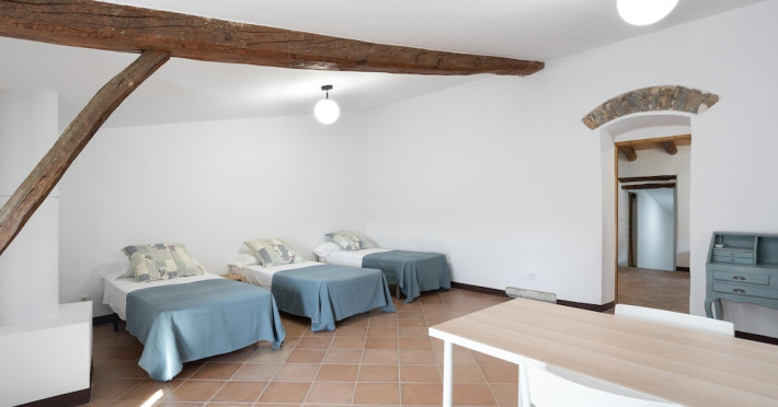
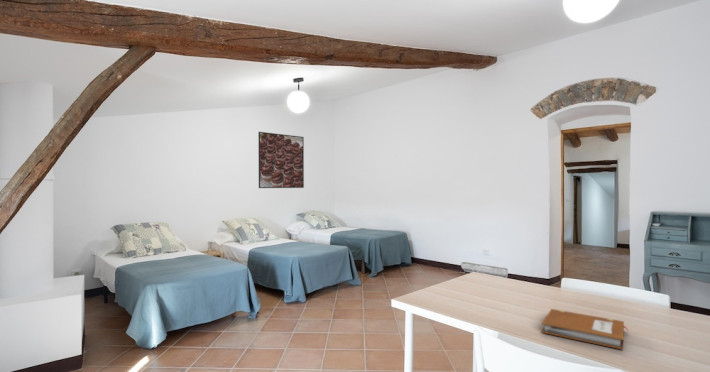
+ notebook [541,308,629,350]
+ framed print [258,131,305,189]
